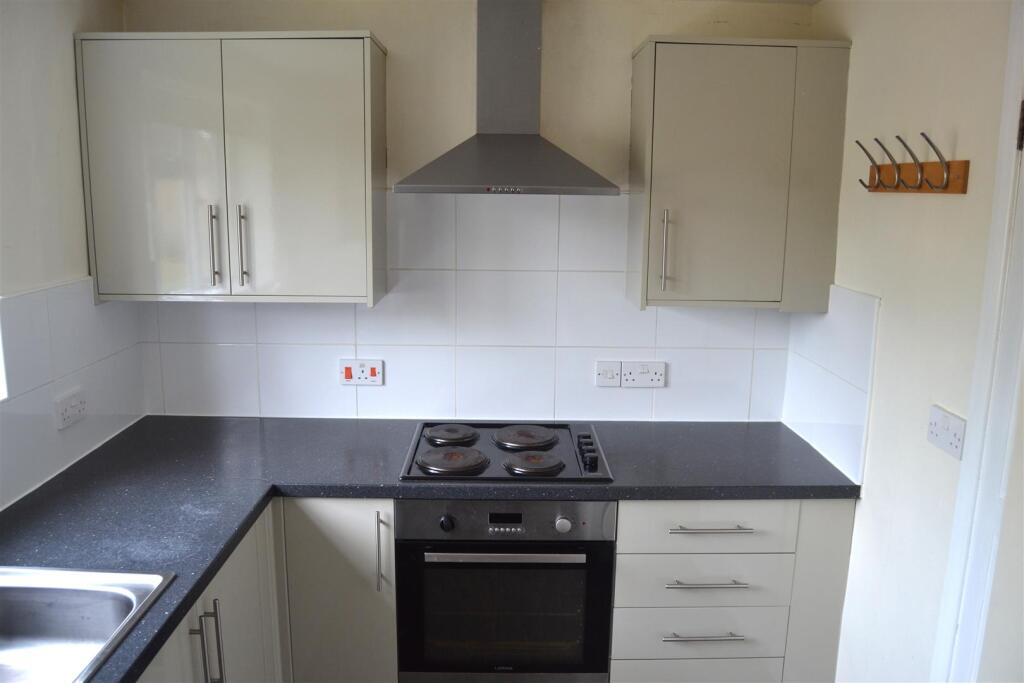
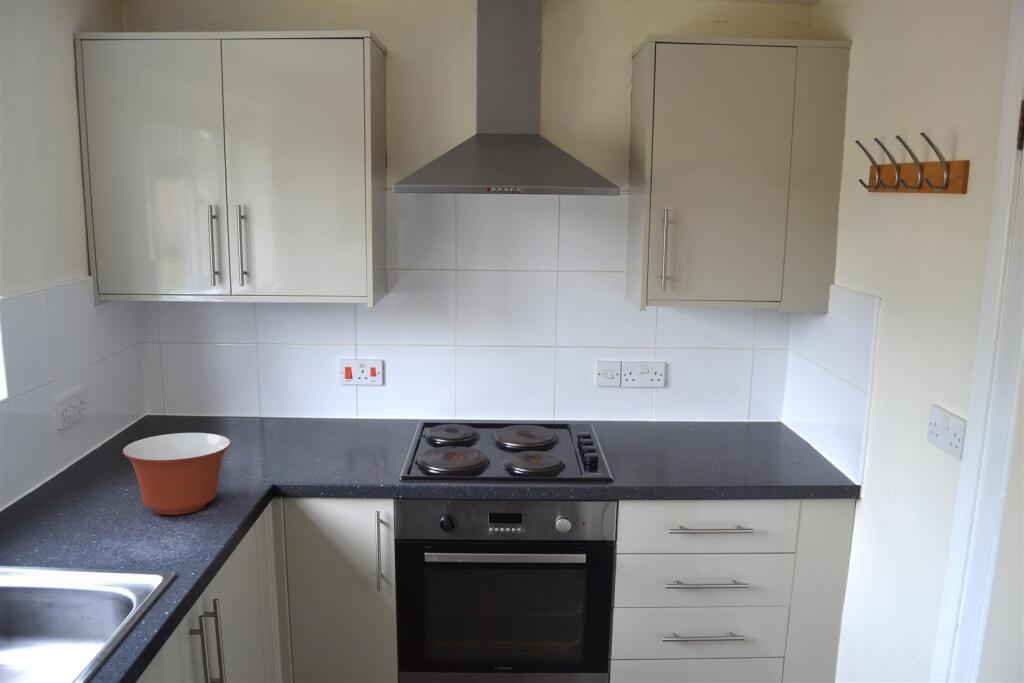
+ mixing bowl [122,432,232,516]
